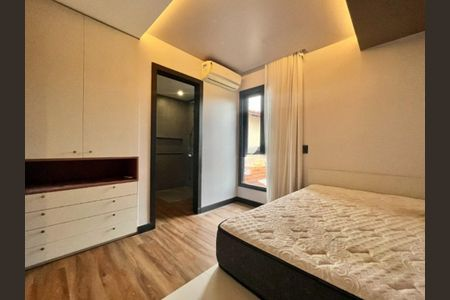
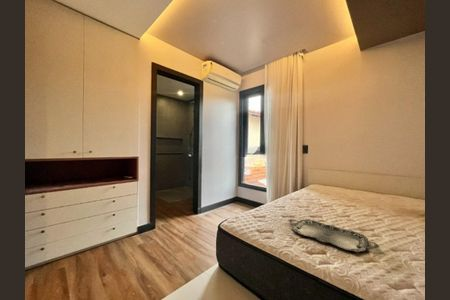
+ serving tray [288,218,380,254]
